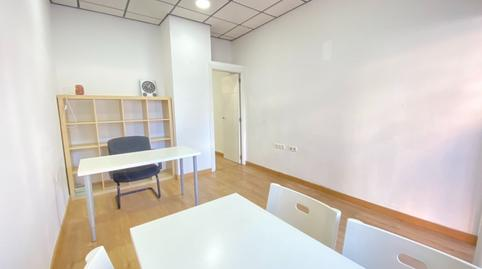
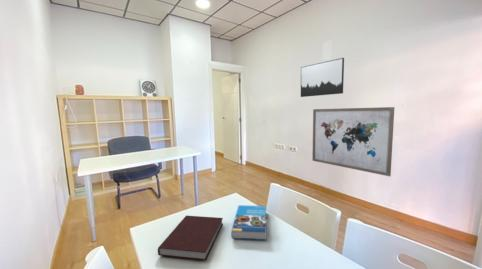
+ notebook [157,215,224,261]
+ wall art [300,57,345,98]
+ wall art [311,106,395,177]
+ book [230,204,268,241]
